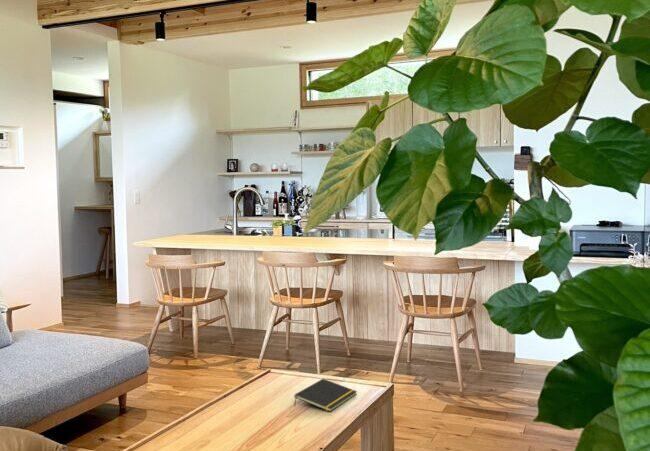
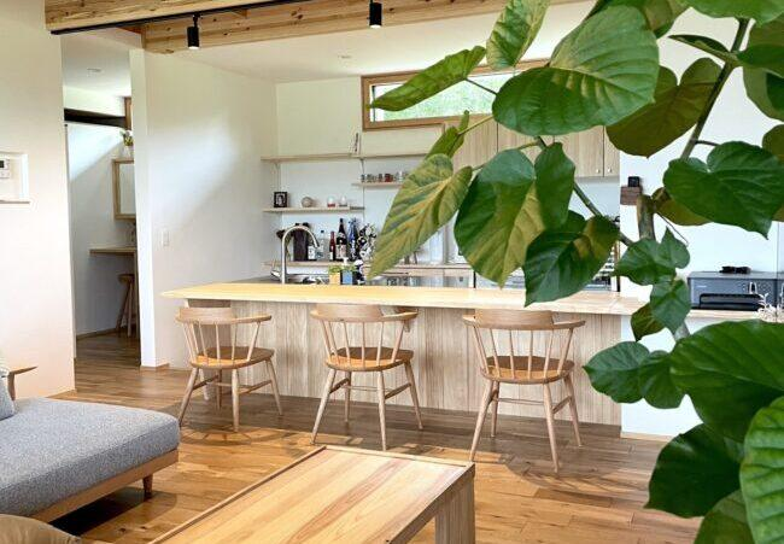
- notepad [293,378,358,413]
